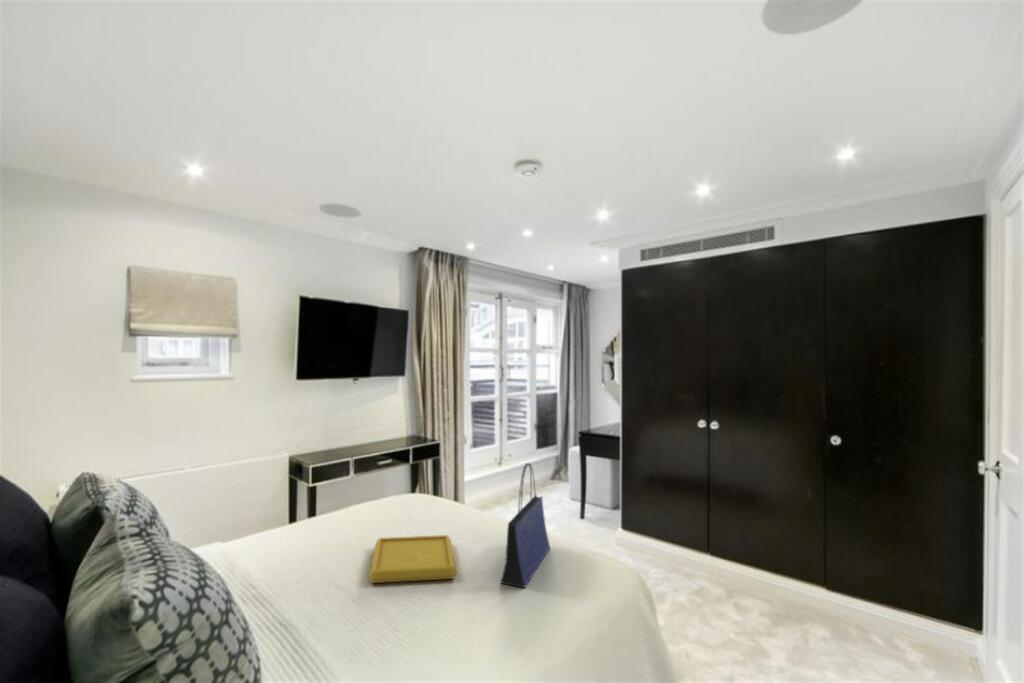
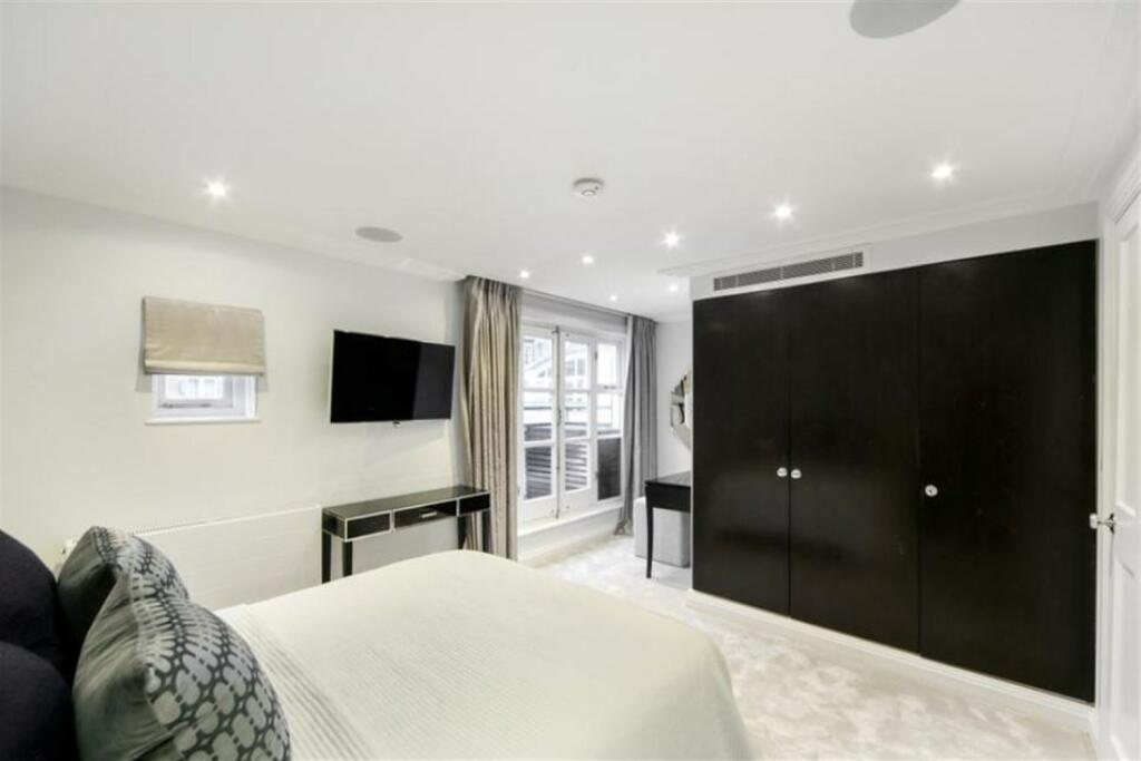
- serving tray [368,534,458,584]
- tote bag [499,462,551,589]
